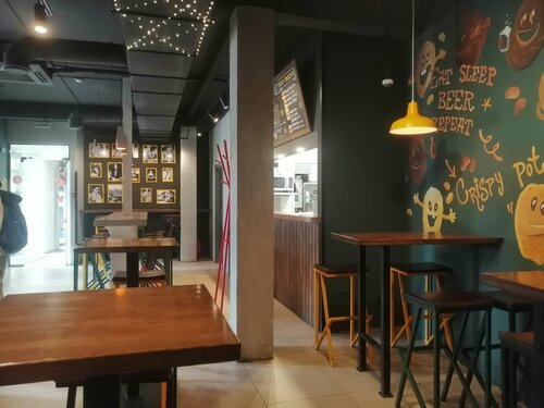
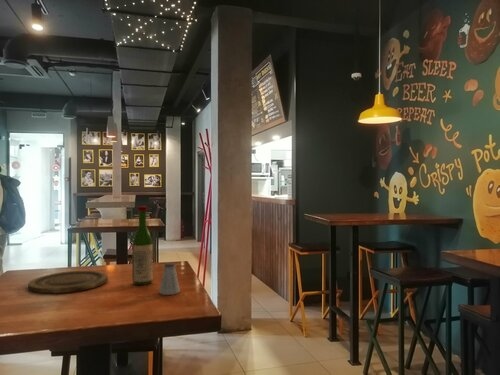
+ saltshaker [158,262,181,296]
+ wine bottle [131,205,154,286]
+ plate [27,270,109,294]
